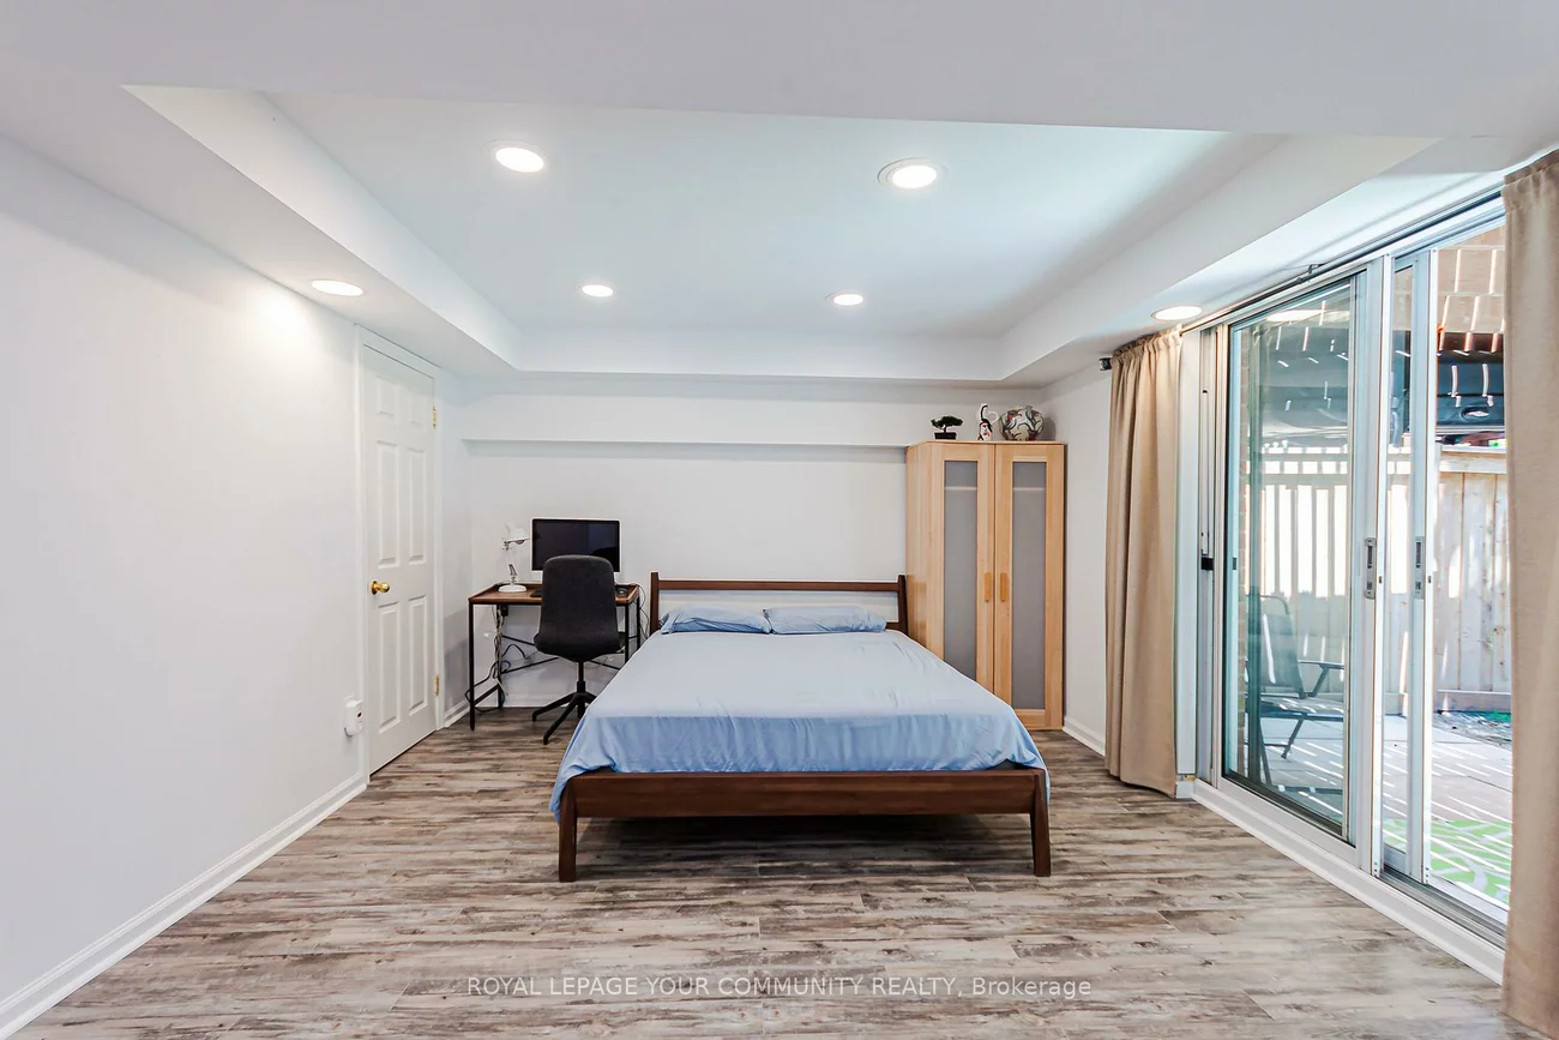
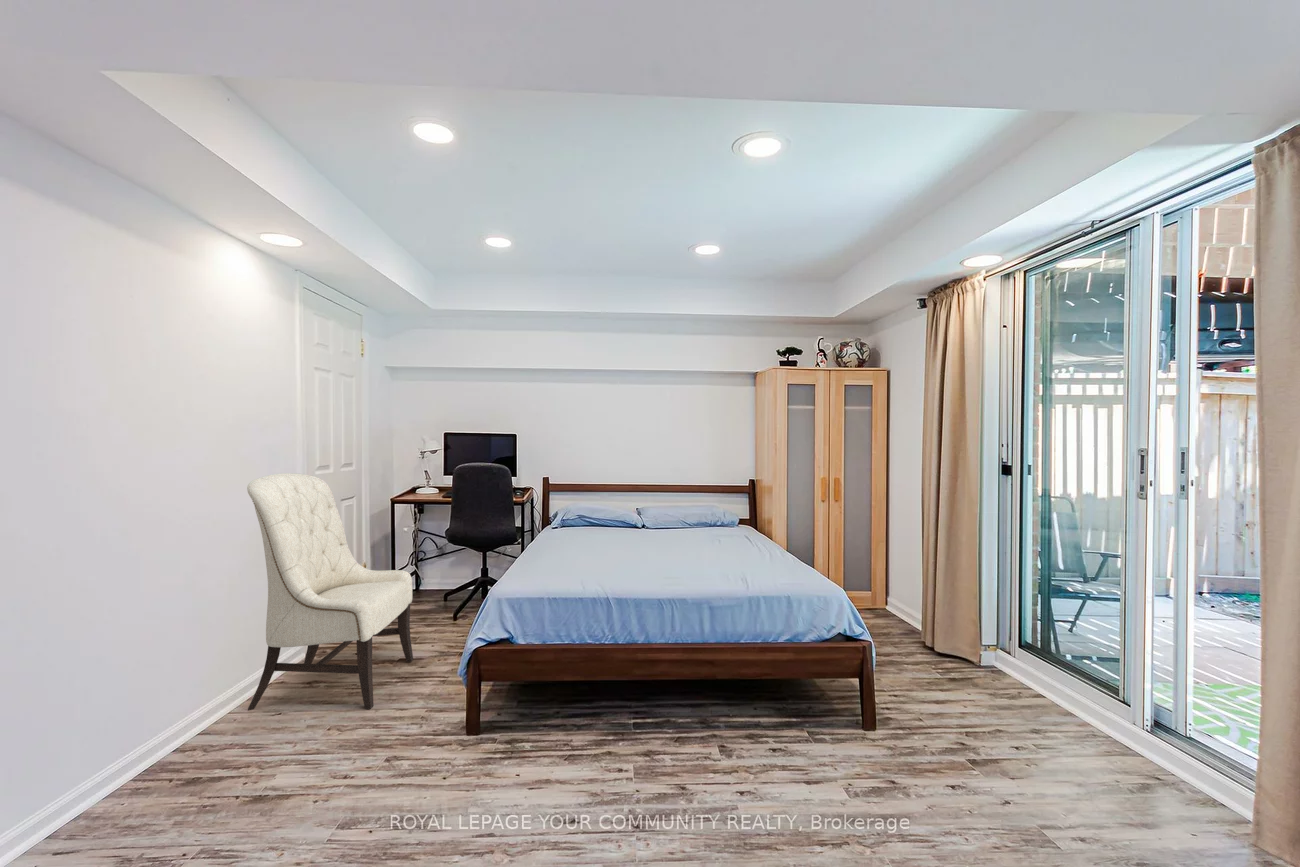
+ chair [246,472,414,712]
